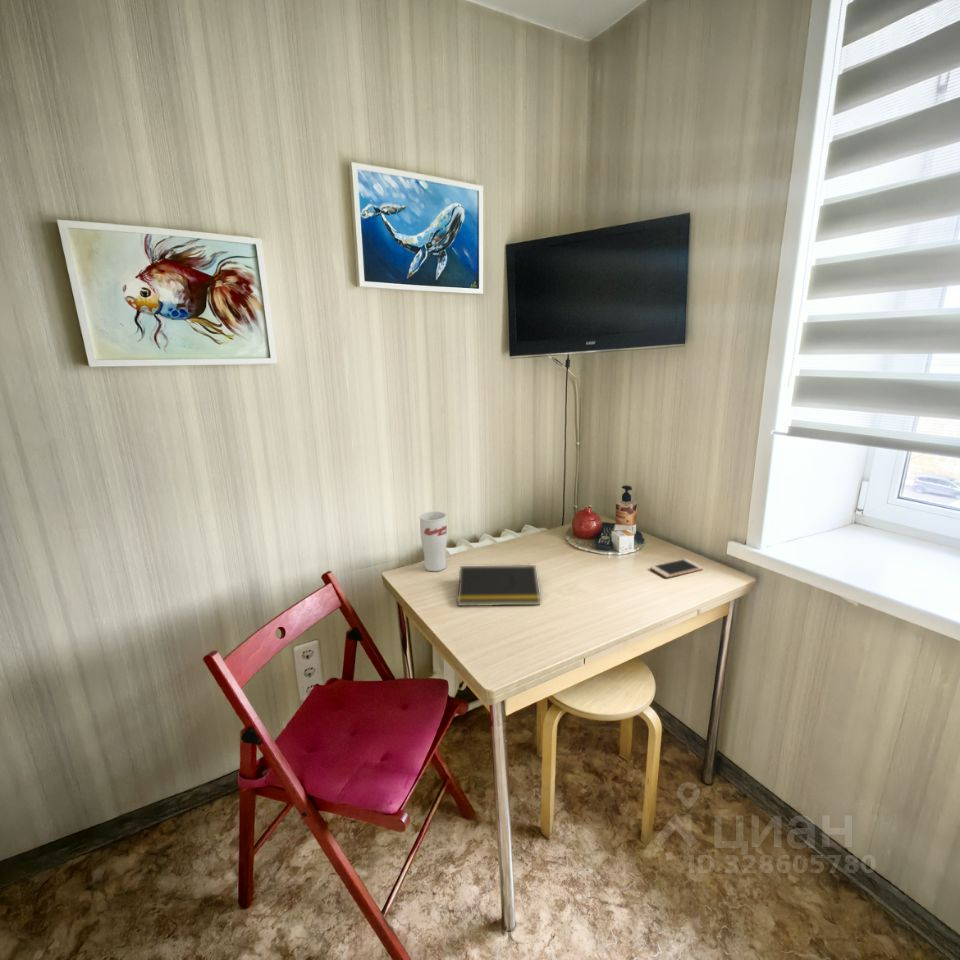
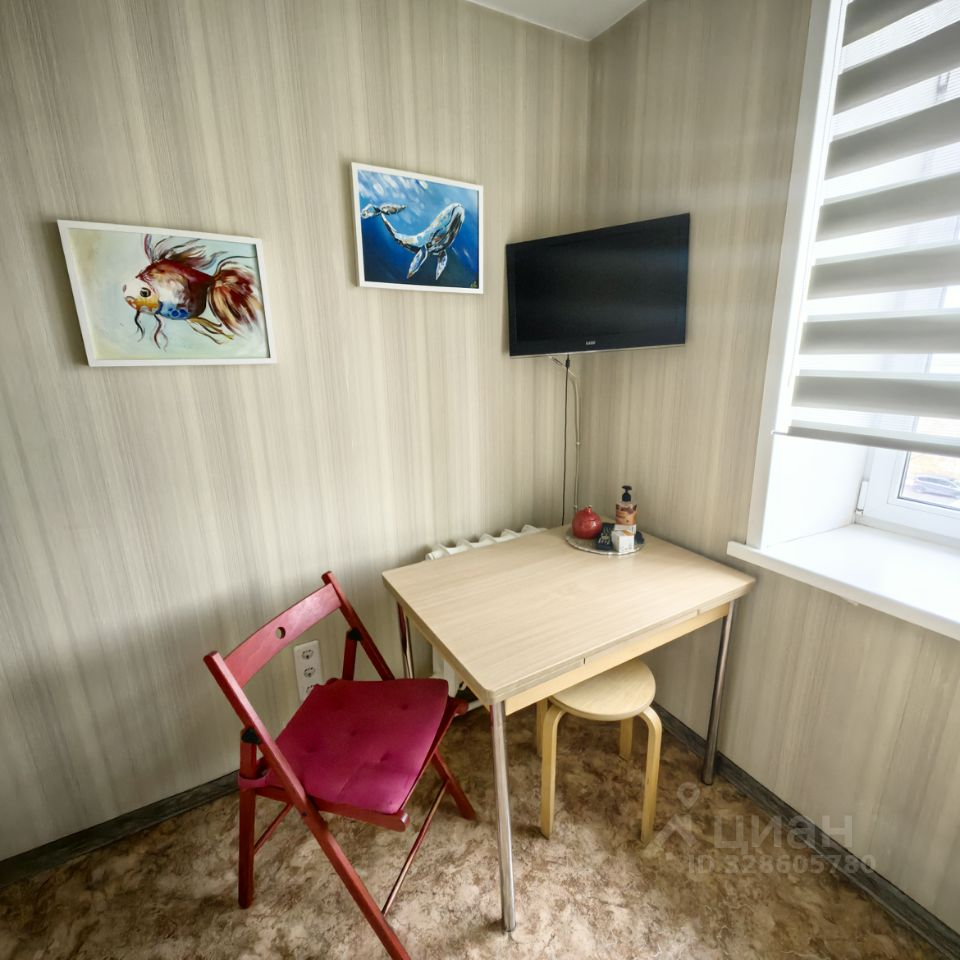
- smartphone [649,558,704,579]
- notepad [457,564,541,607]
- cup [419,510,448,572]
